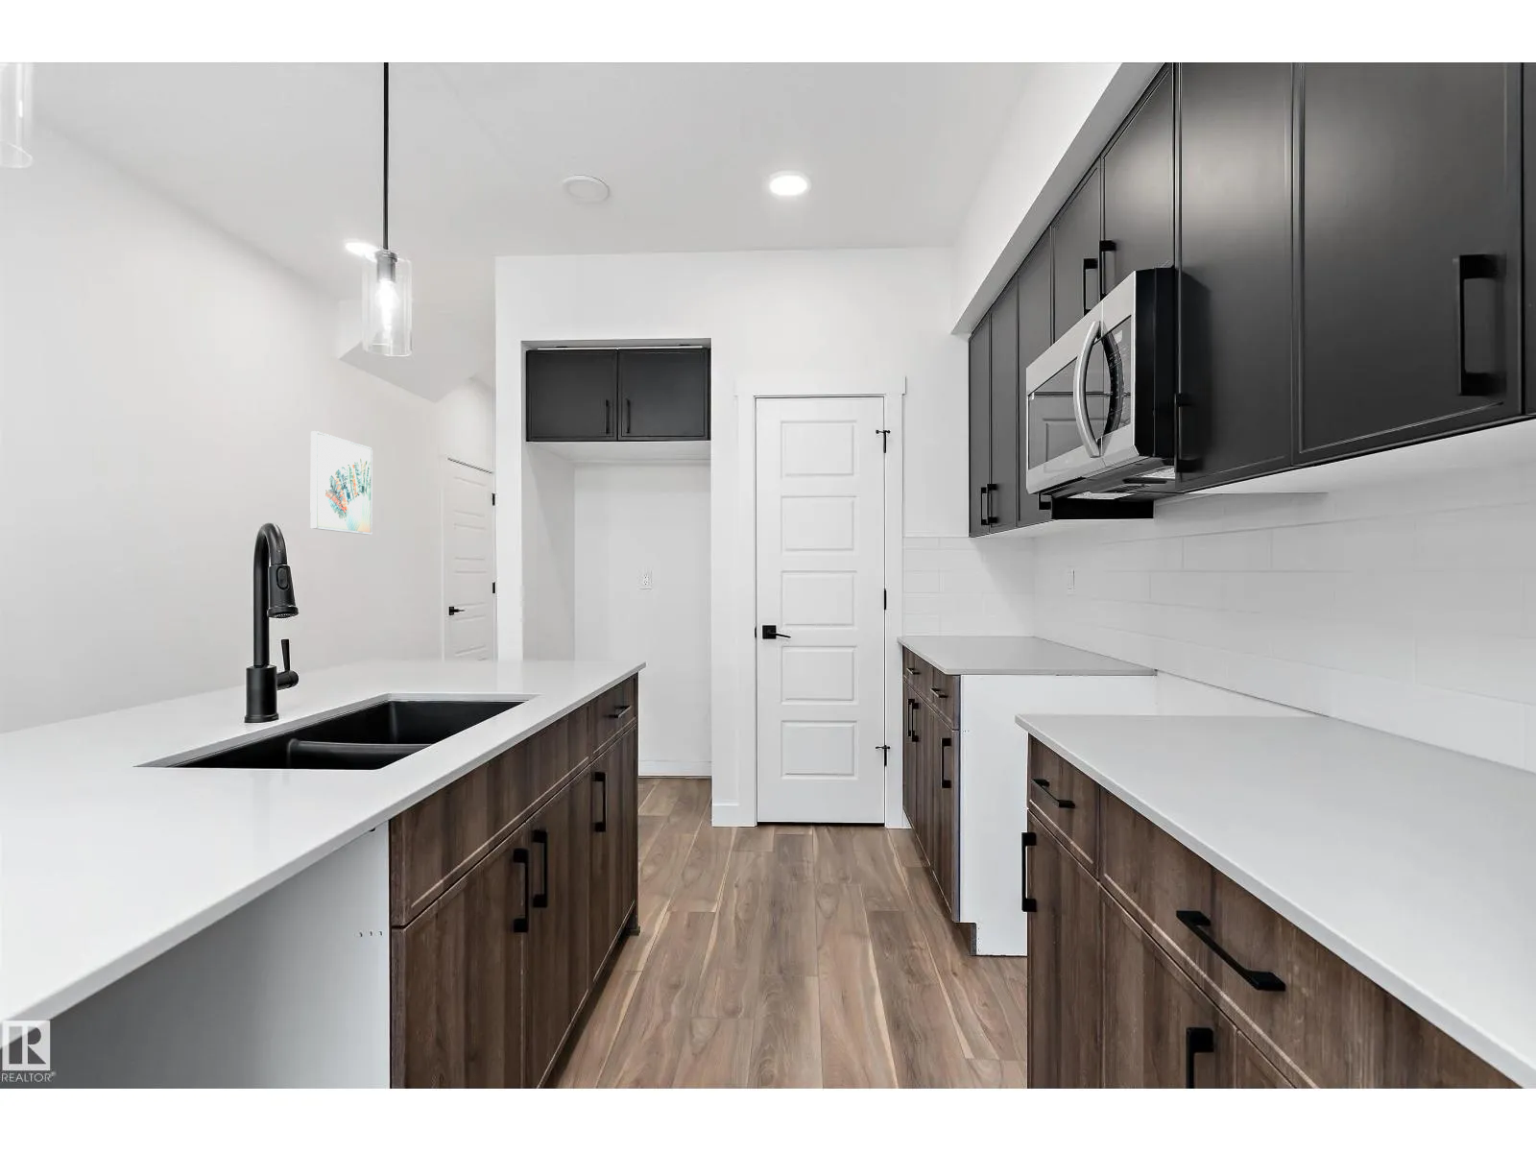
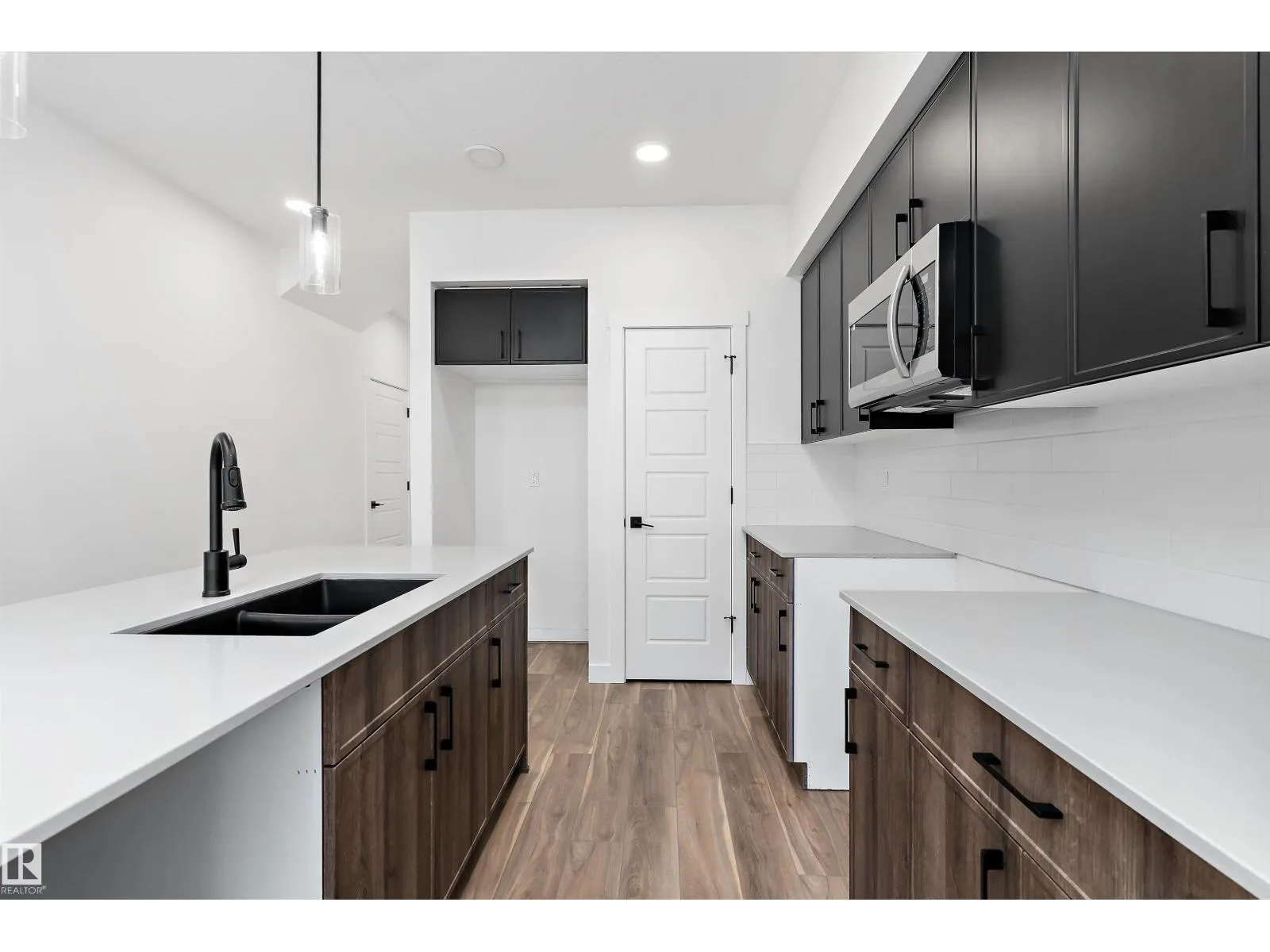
- wall art [310,430,374,536]
